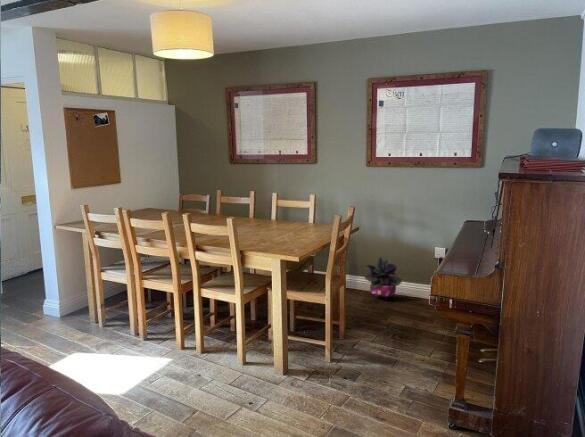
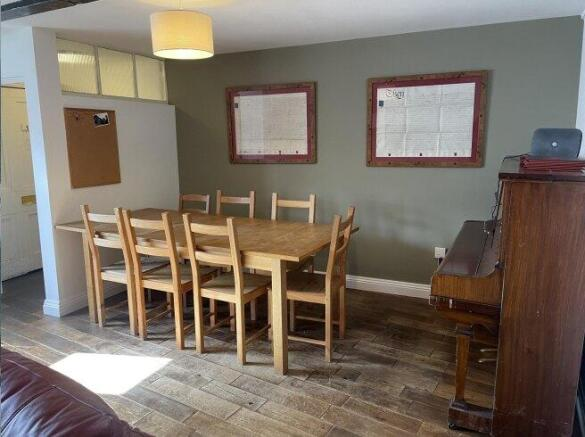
- potted plant [364,256,403,300]
